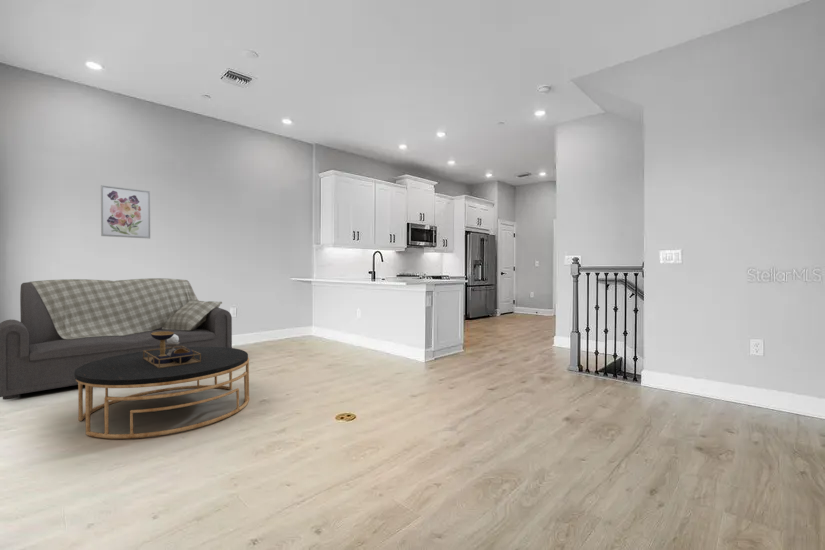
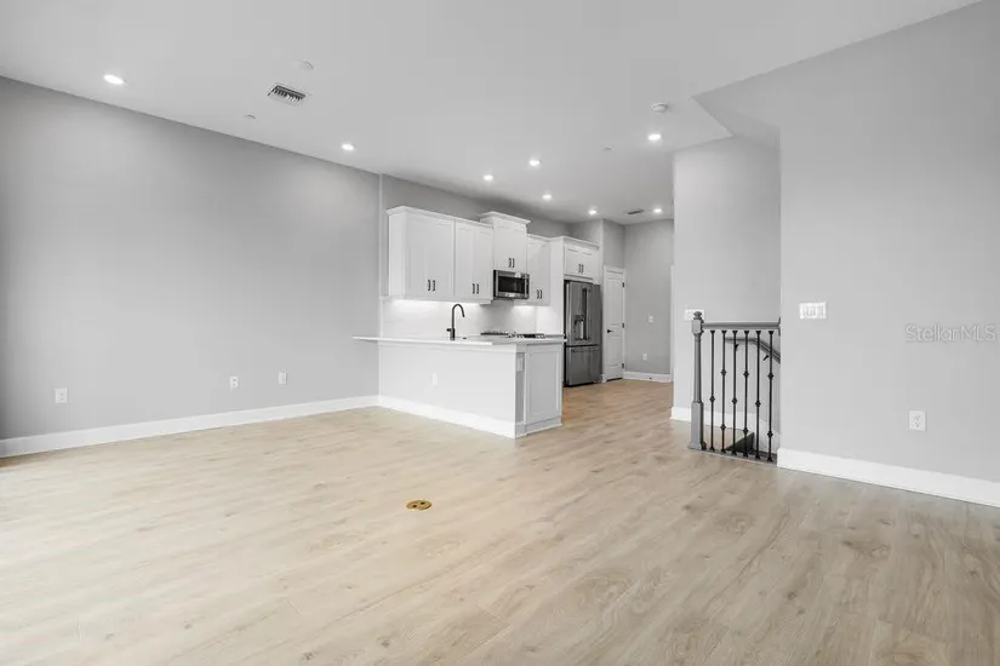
- coffee table [74,331,250,440]
- sofa [0,277,233,401]
- wall art [100,184,151,240]
